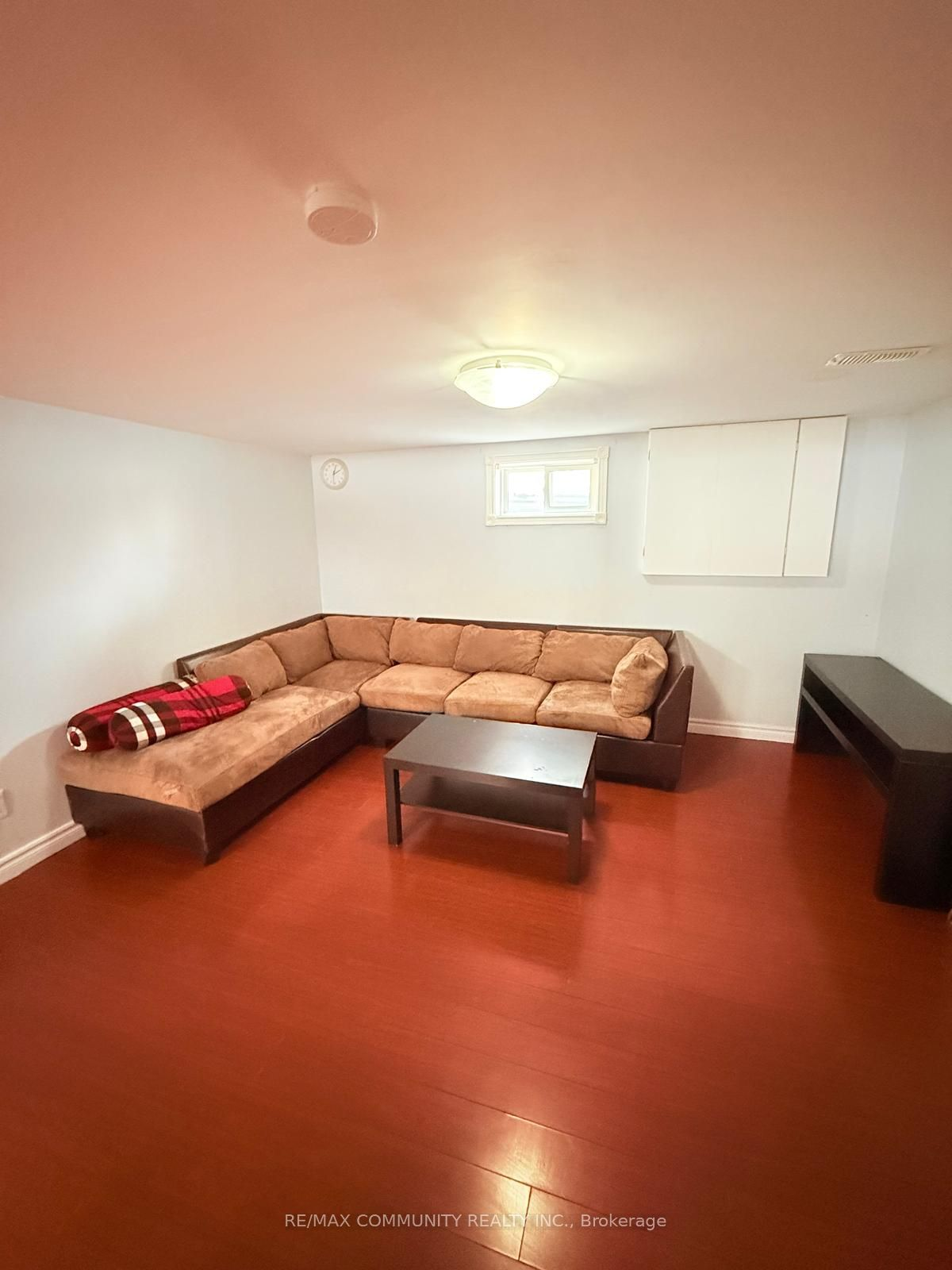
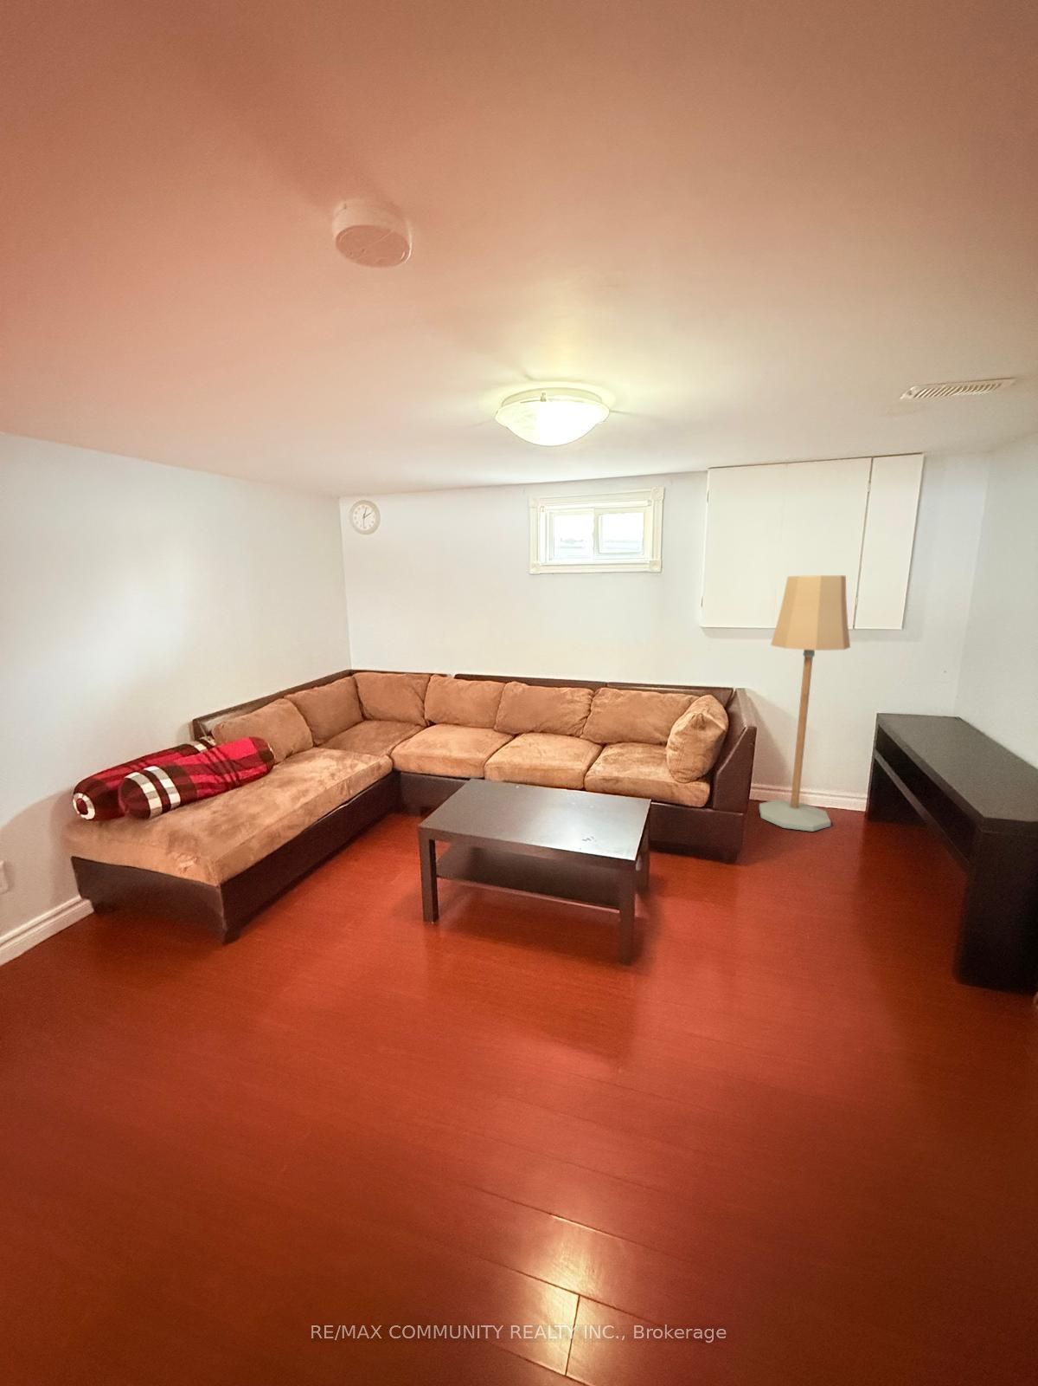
+ floor lamp [759,574,852,833]
